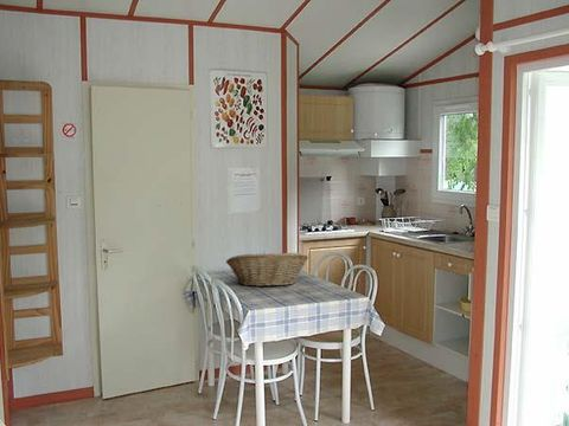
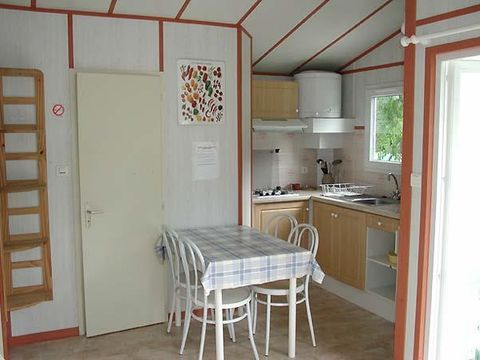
- fruit basket [225,251,309,288]
